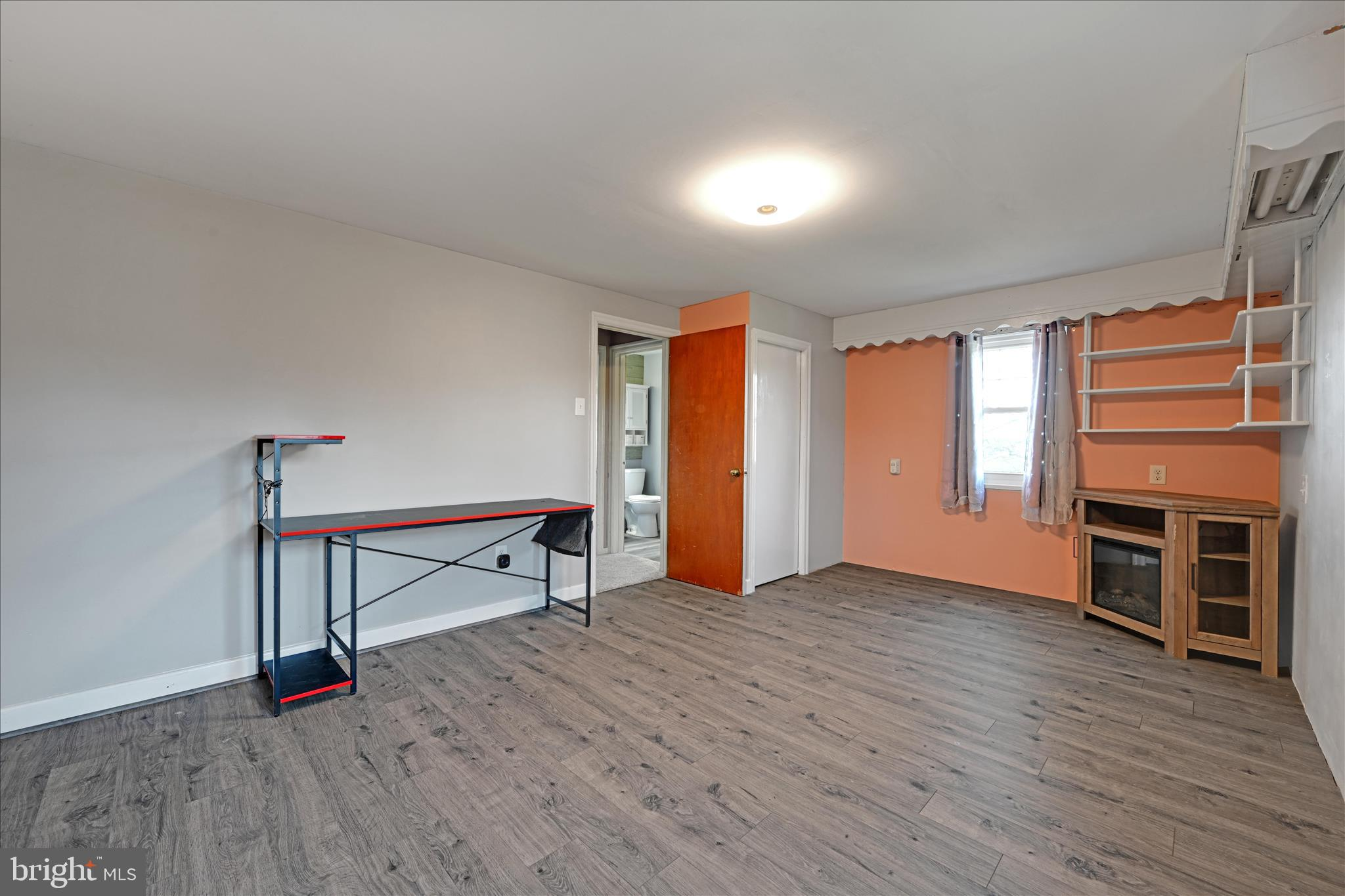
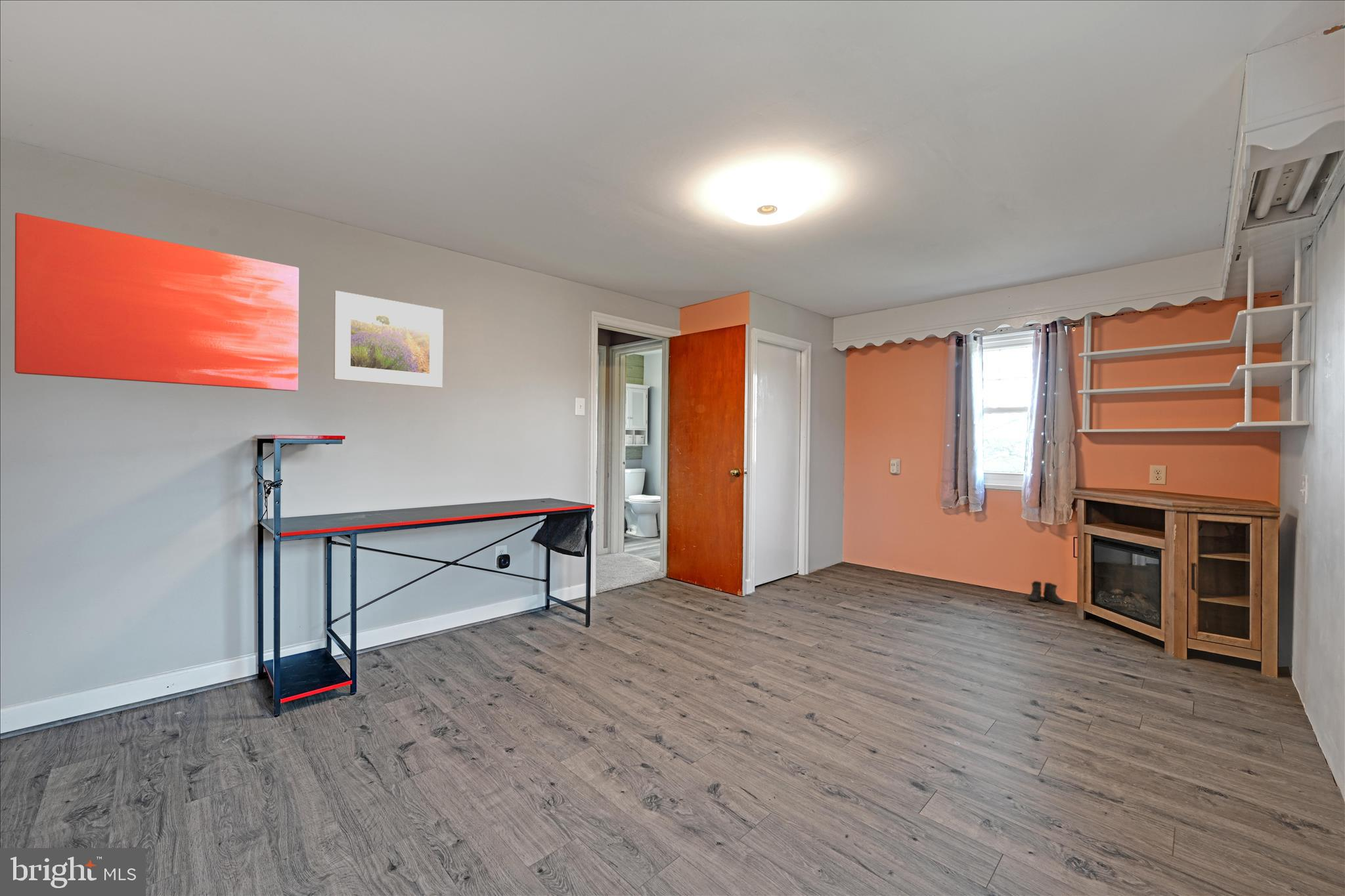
+ wall art [14,212,299,392]
+ boots [1023,580,1065,605]
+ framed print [333,290,444,389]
